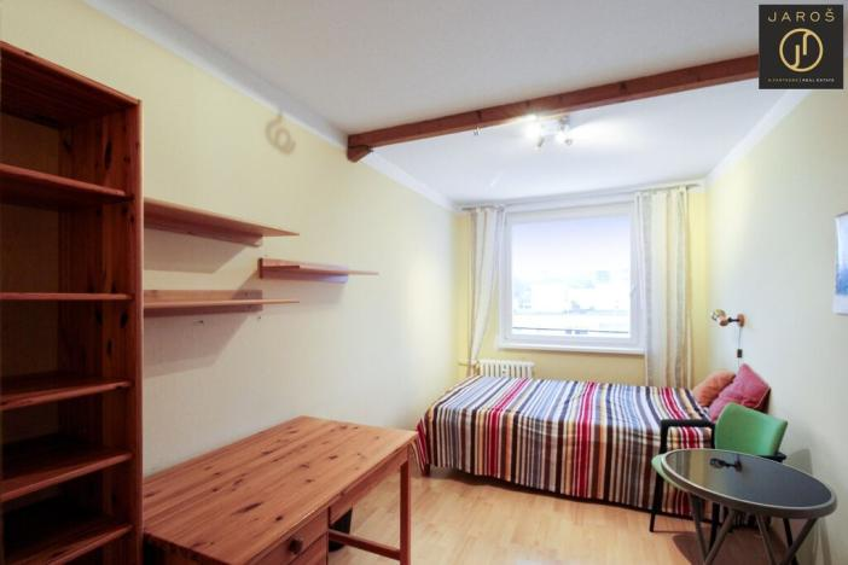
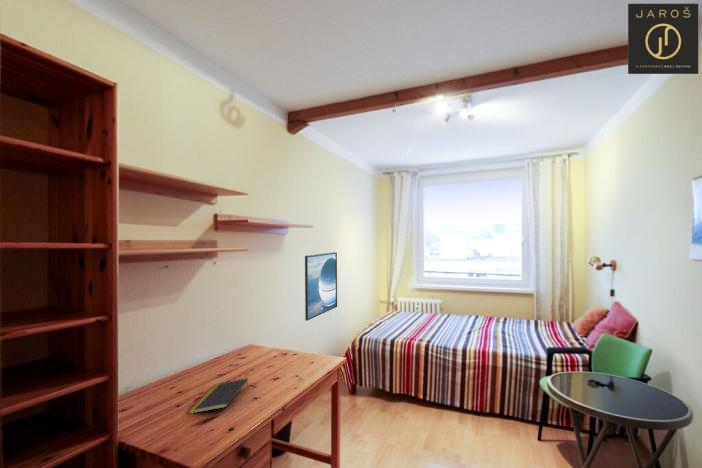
+ notepad [187,377,249,414]
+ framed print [304,251,338,322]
